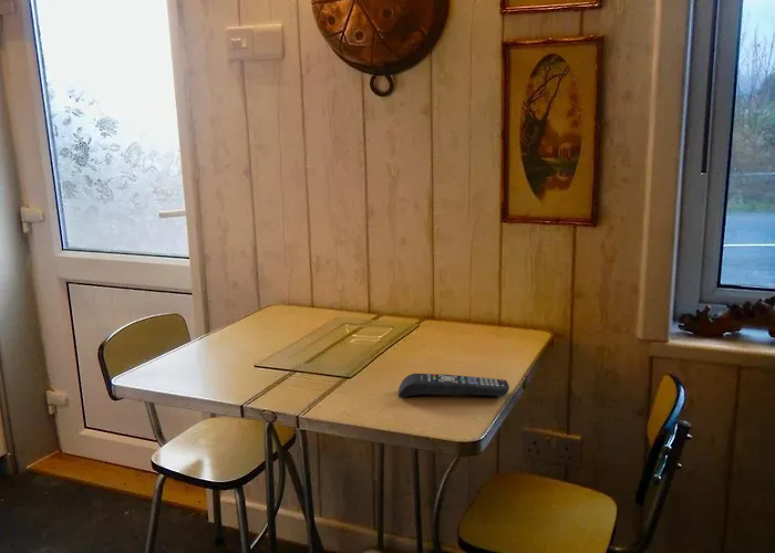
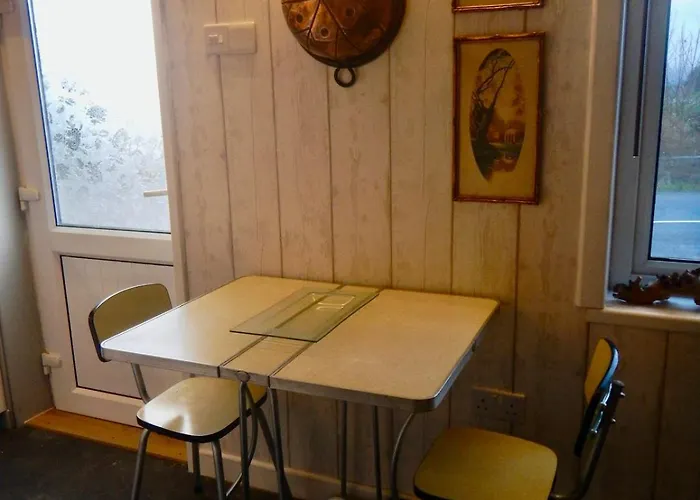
- remote control [397,373,510,398]
